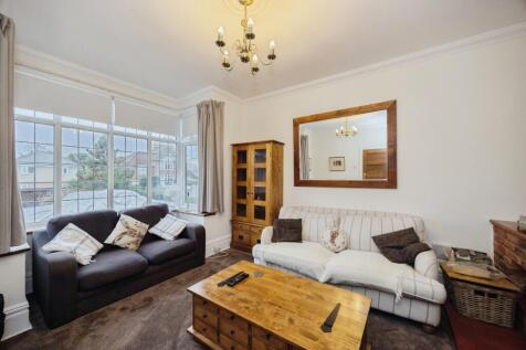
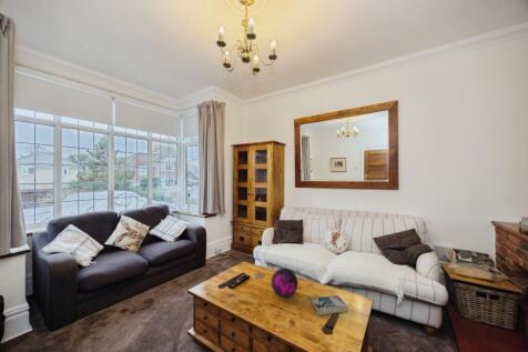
+ decorative orb [271,266,299,299]
+ book [309,294,349,316]
